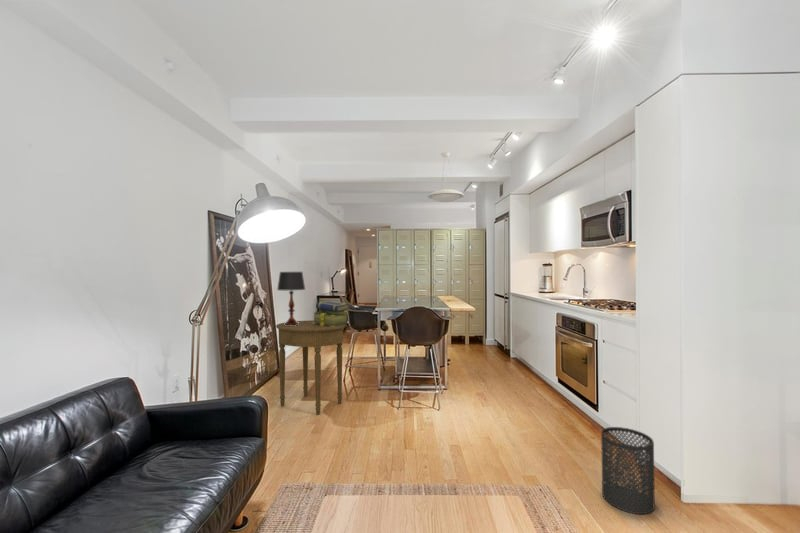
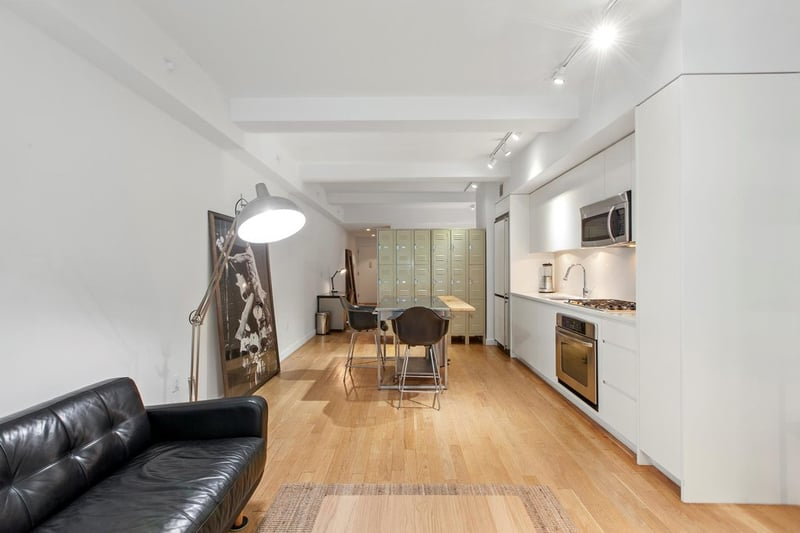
- trash can [600,426,656,515]
- table lamp [276,271,306,326]
- stack of books [312,300,349,327]
- pendant lamp [427,151,465,203]
- side table [275,319,346,416]
